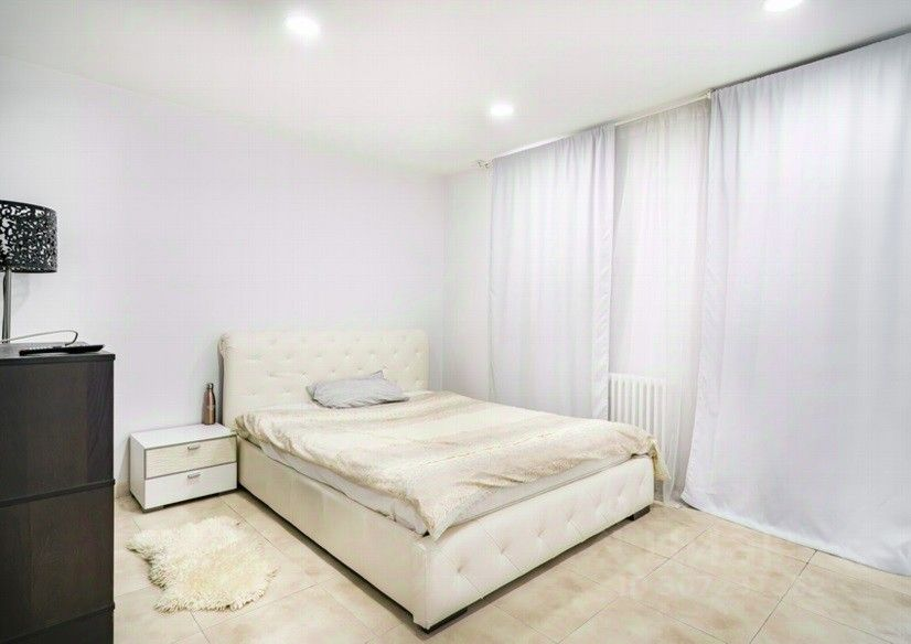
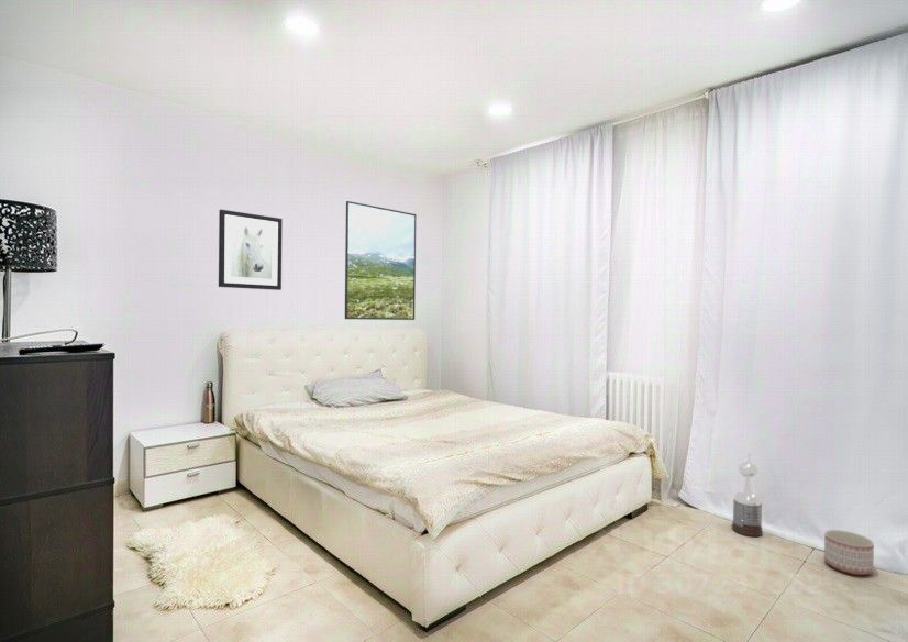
+ trophy [731,452,764,538]
+ wall art [218,209,284,291]
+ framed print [344,200,417,321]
+ planter [823,529,875,576]
